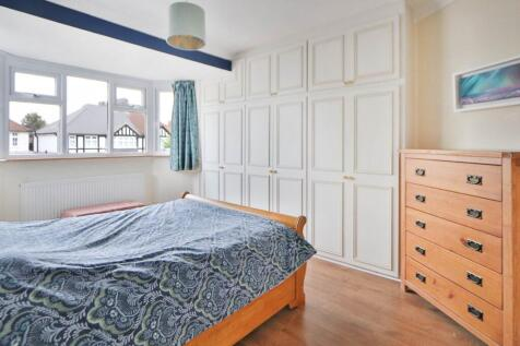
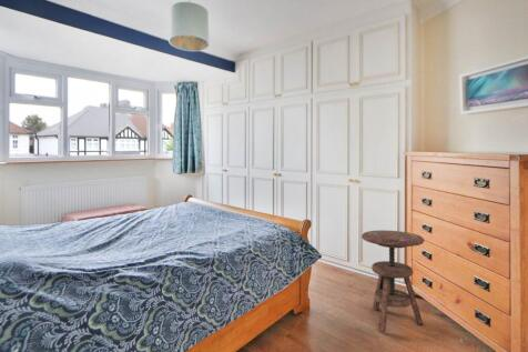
+ side table [361,229,425,333]
